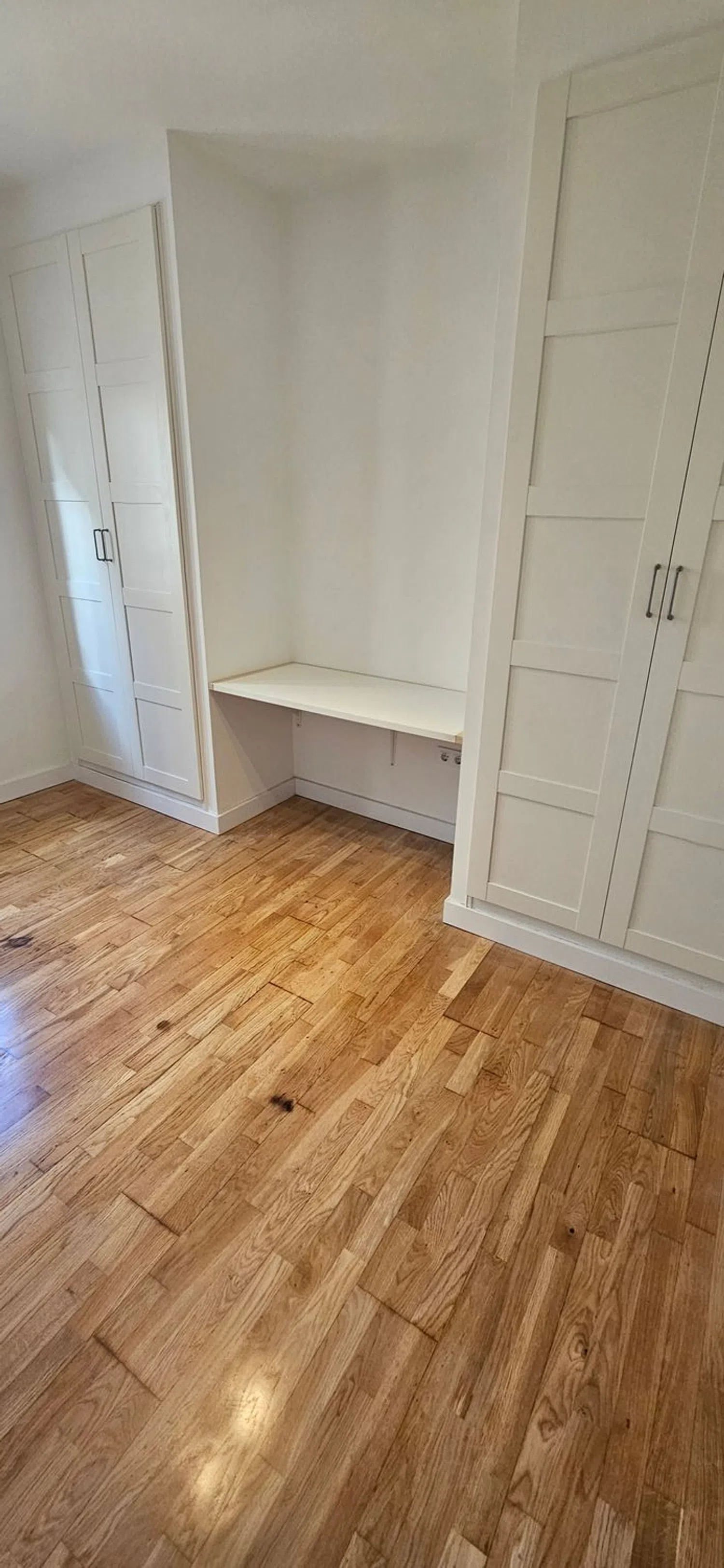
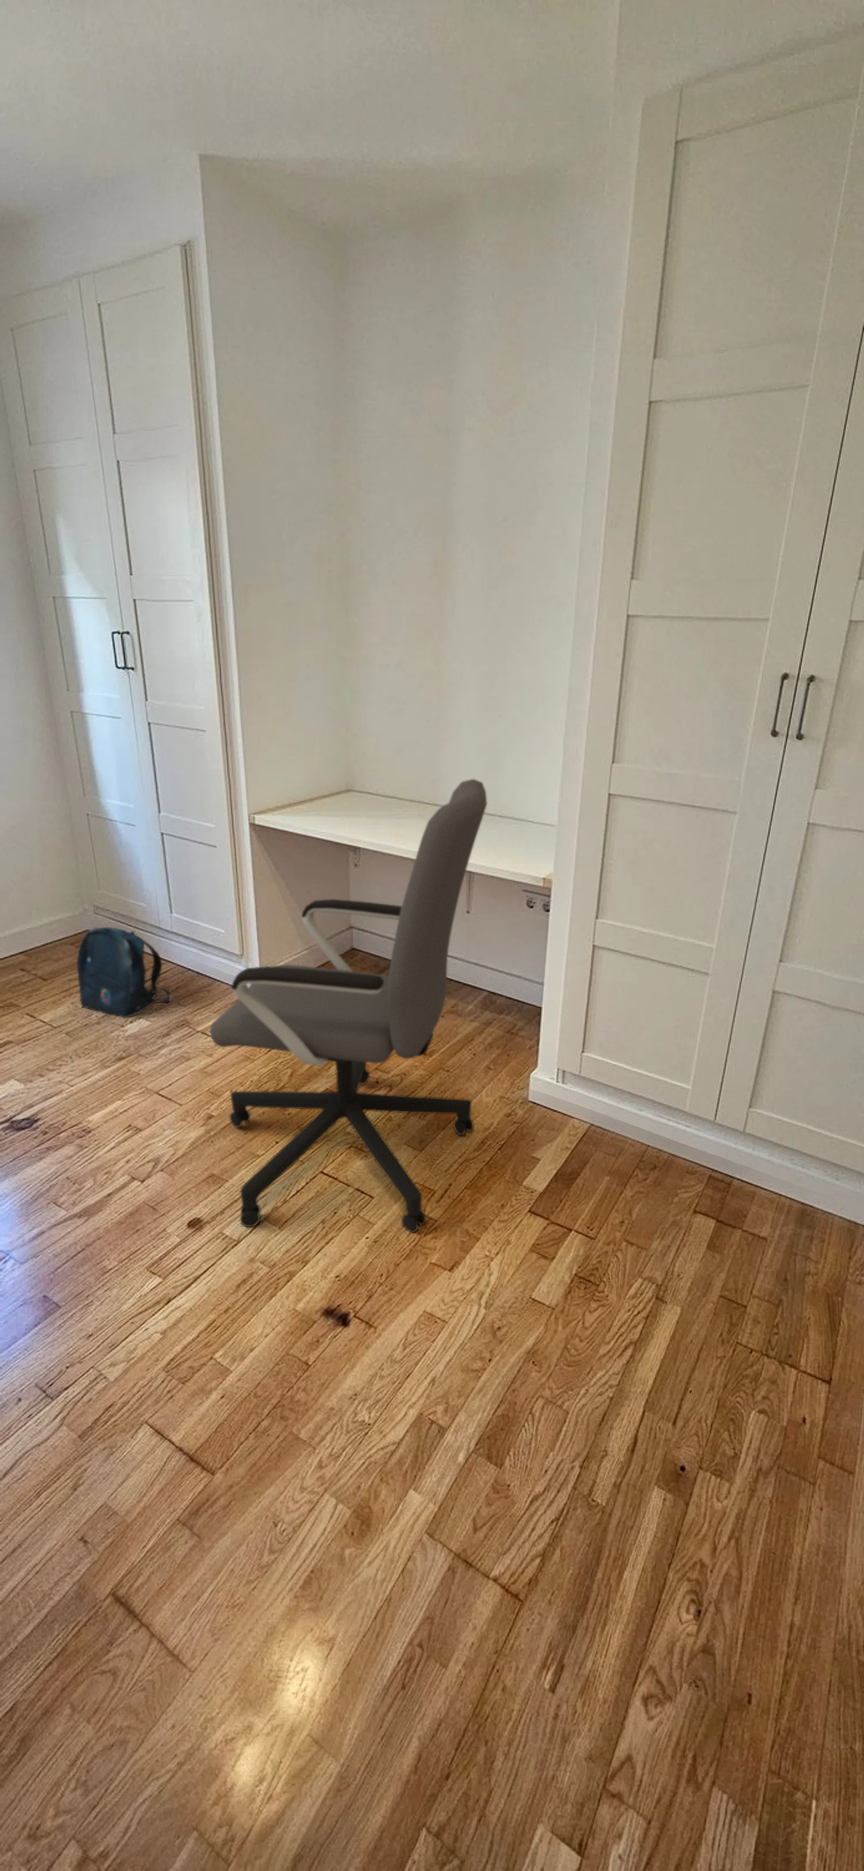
+ office chair [209,778,488,1233]
+ backpack [76,927,173,1019]
